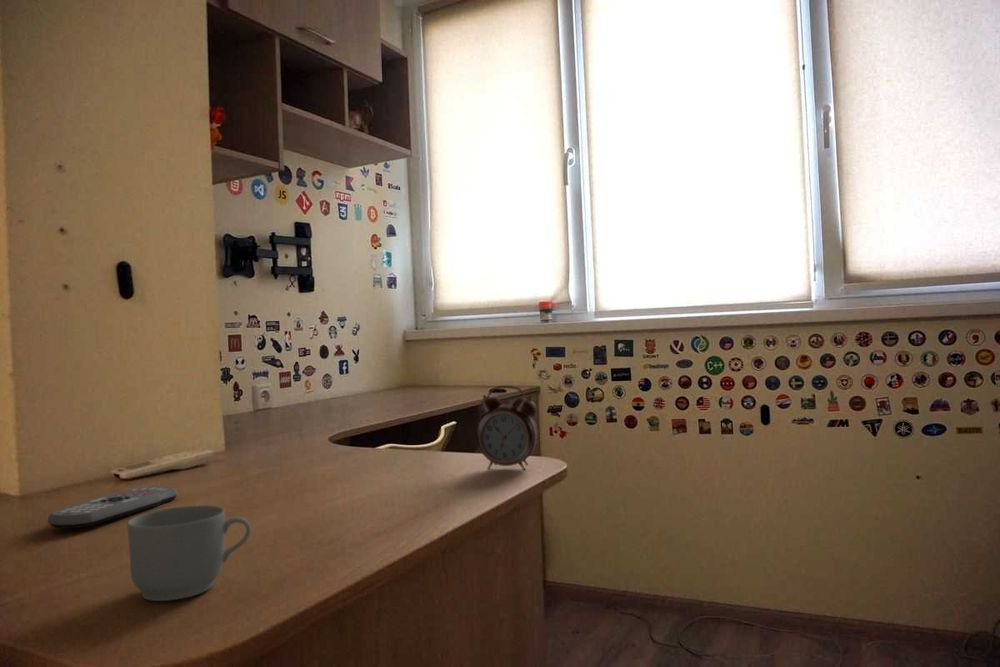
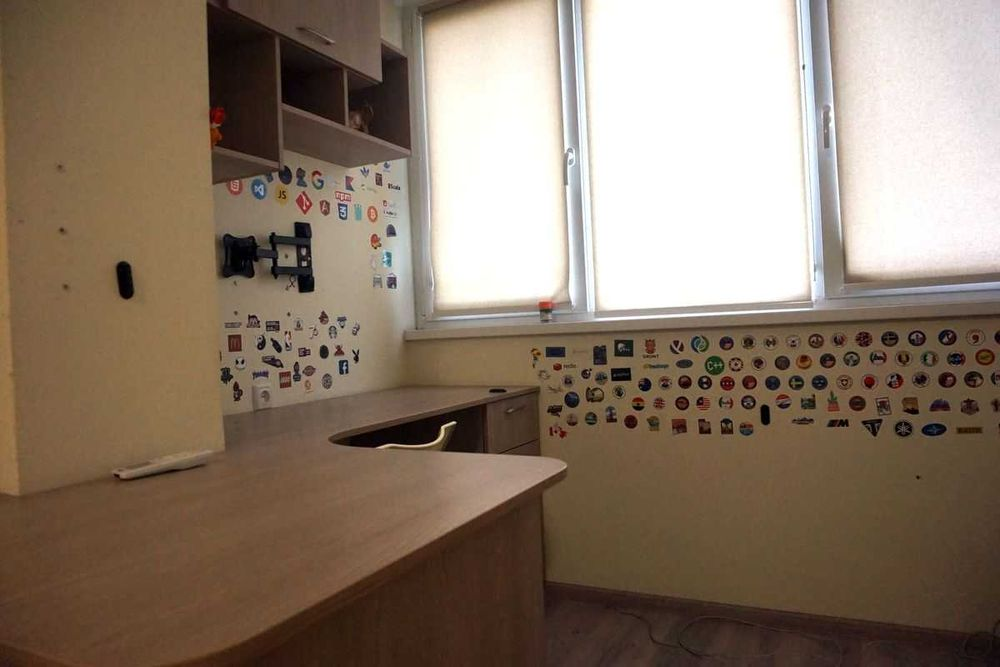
- alarm clock [476,385,539,471]
- mug [126,504,252,602]
- remote control [47,486,178,529]
